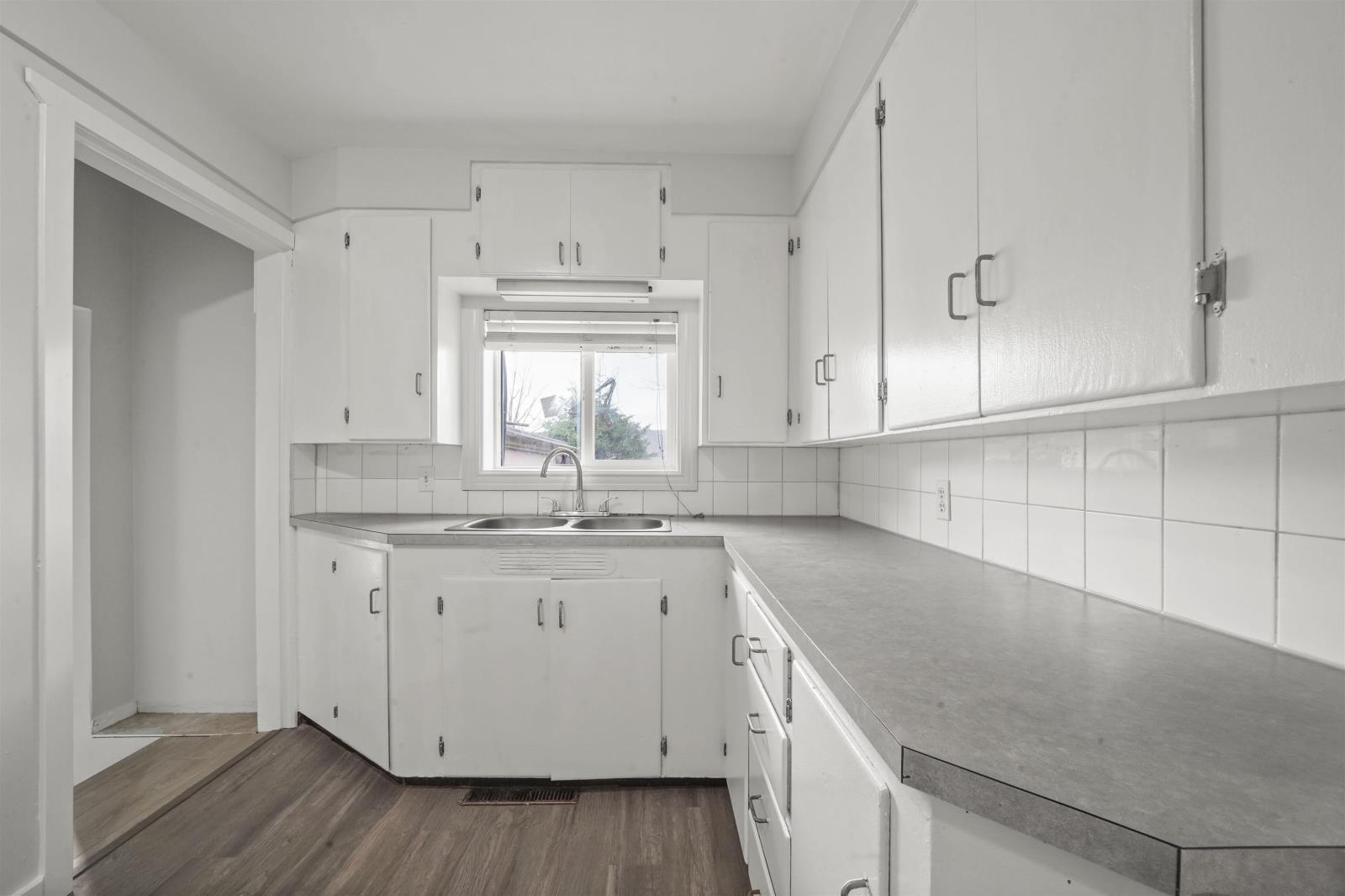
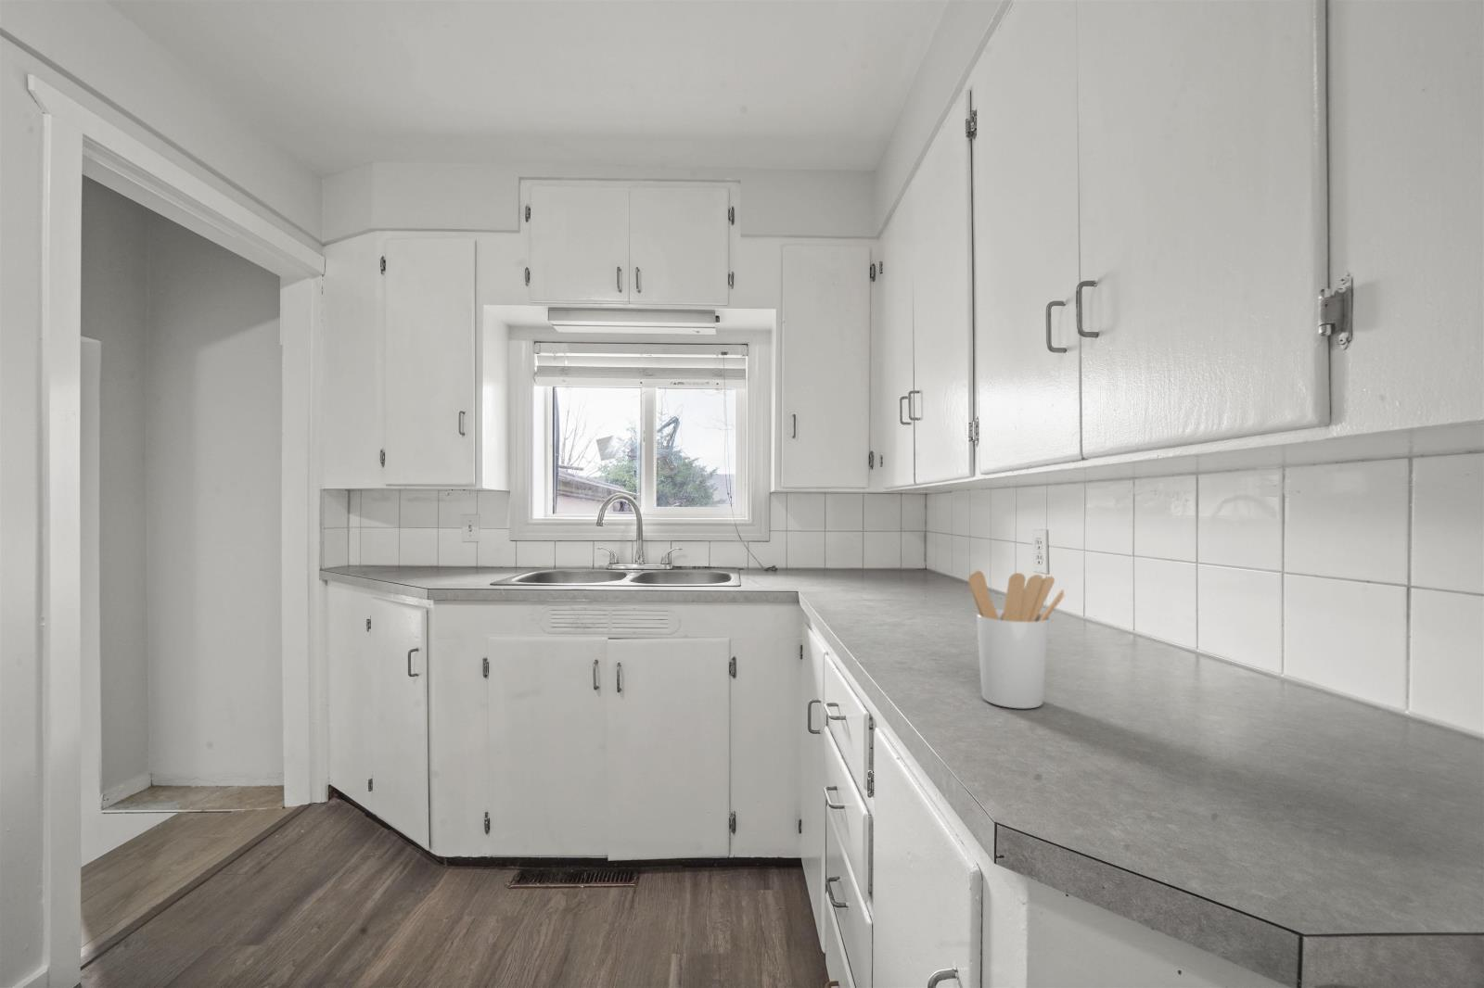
+ utensil holder [968,570,1066,710]
